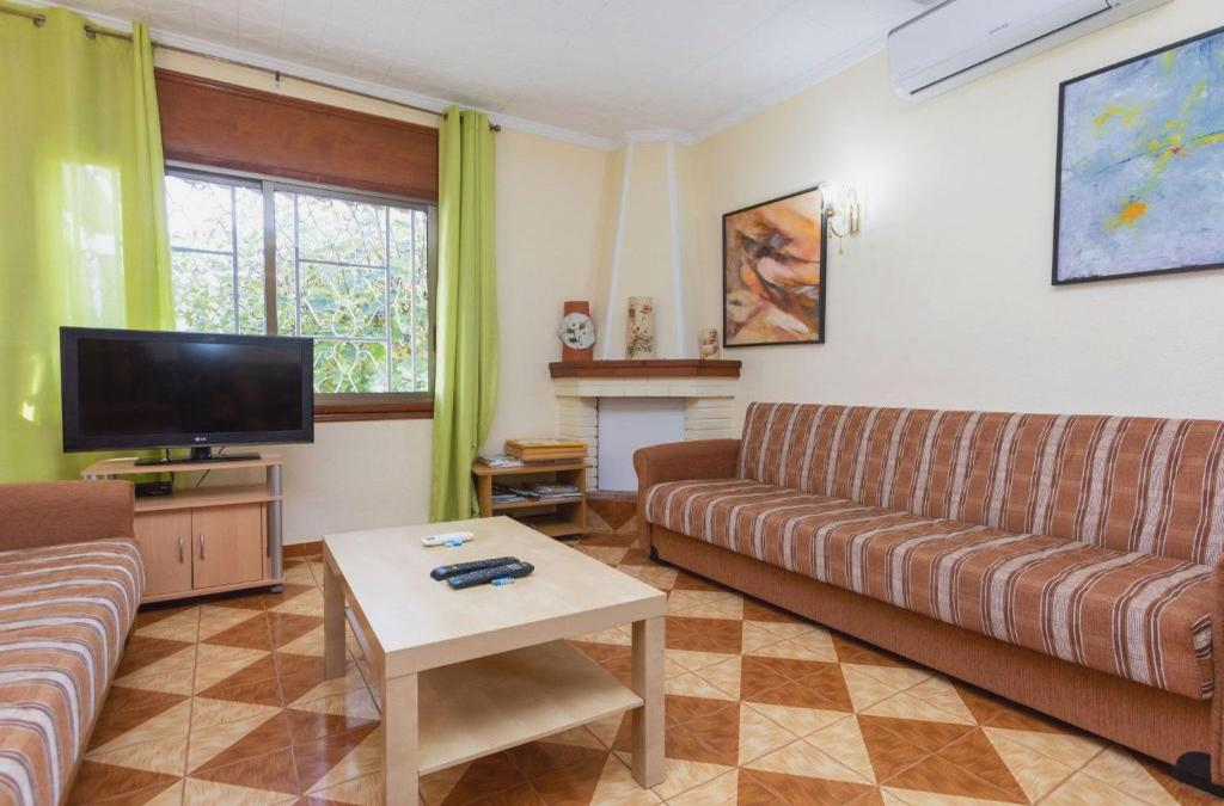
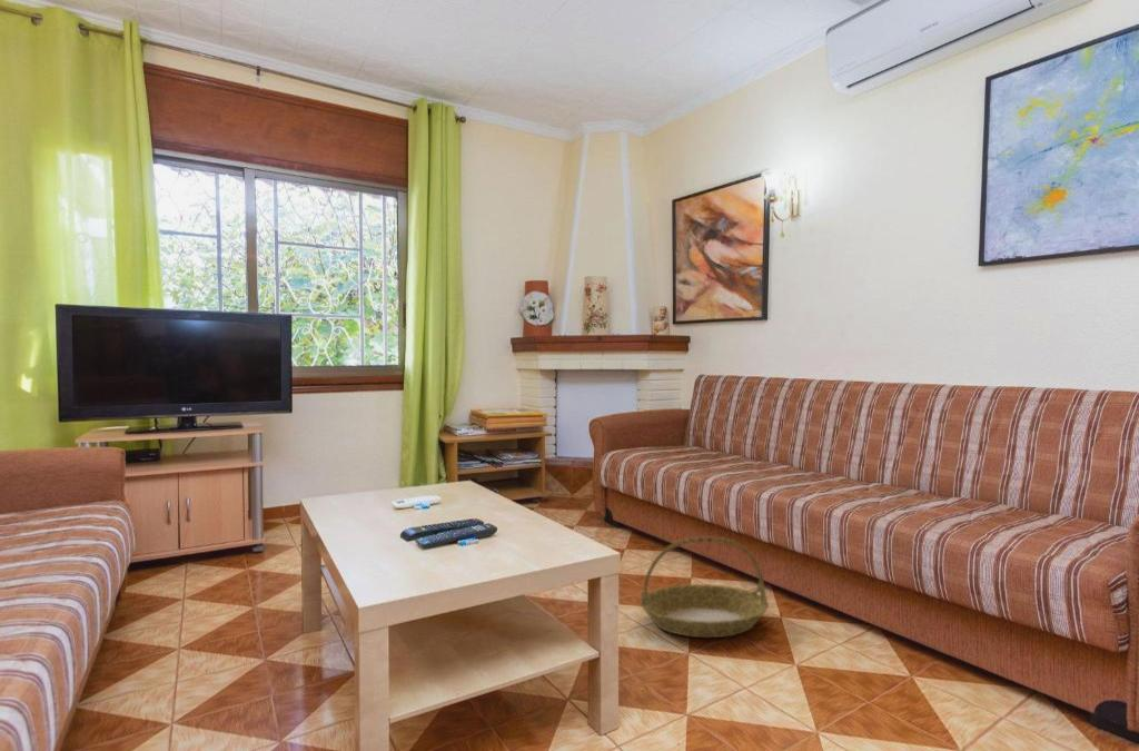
+ basket [638,536,770,639]
